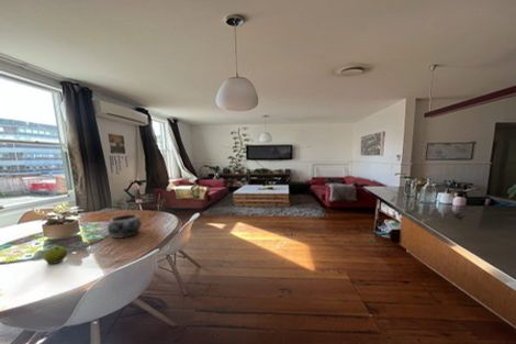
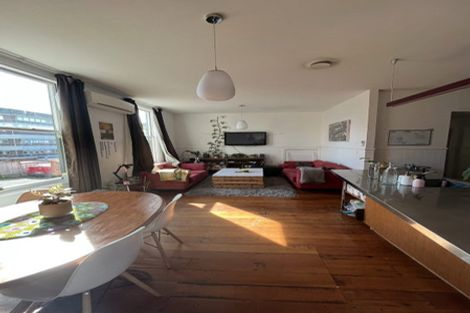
- fruit [43,245,68,266]
- decorative bowl [106,213,143,240]
